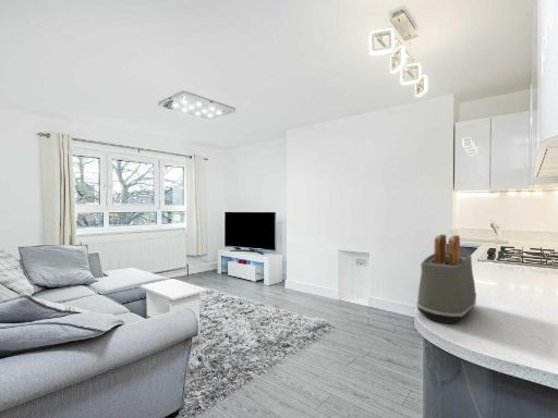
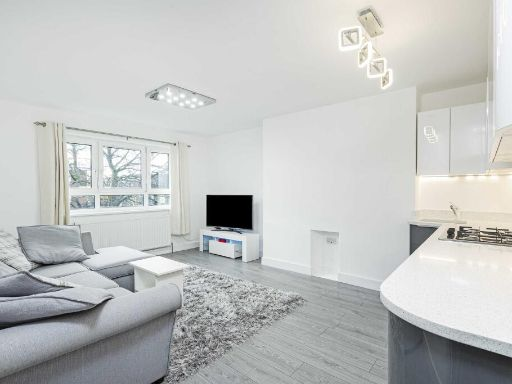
- toaster [415,233,477,324]
